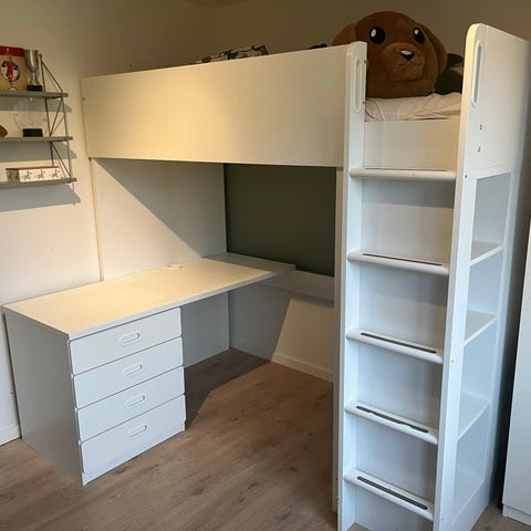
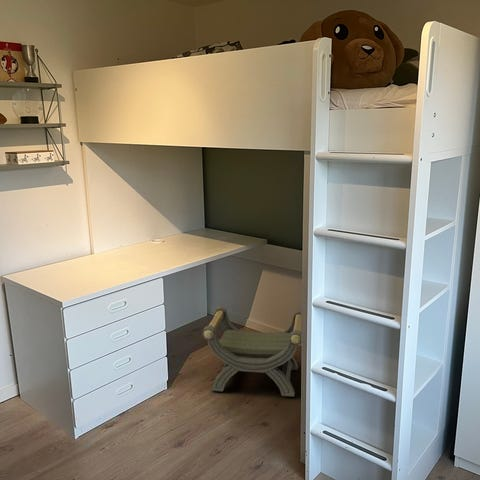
+ stool [201,305,302,398]
